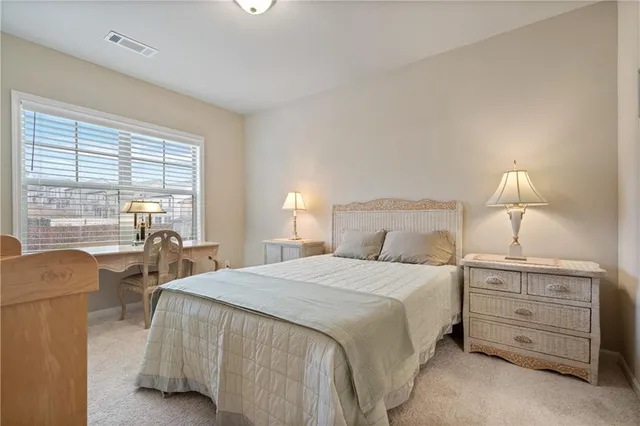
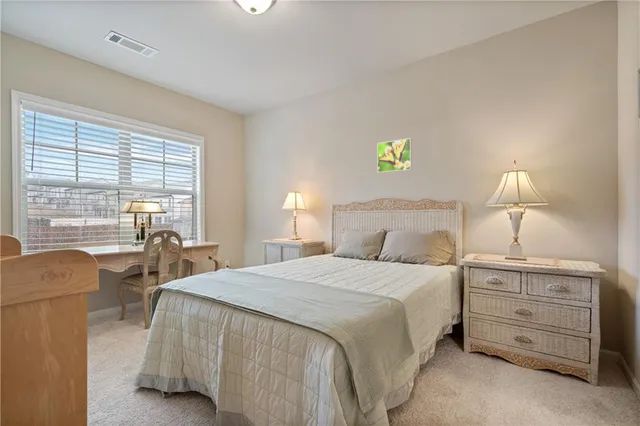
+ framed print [376,137,413,174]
